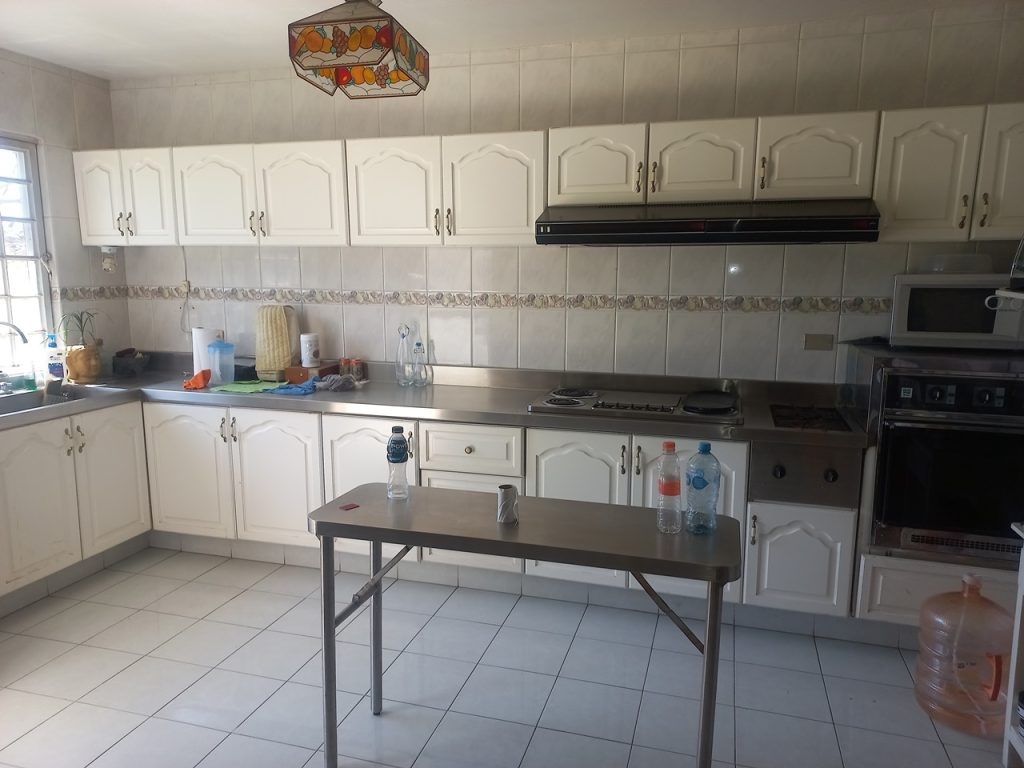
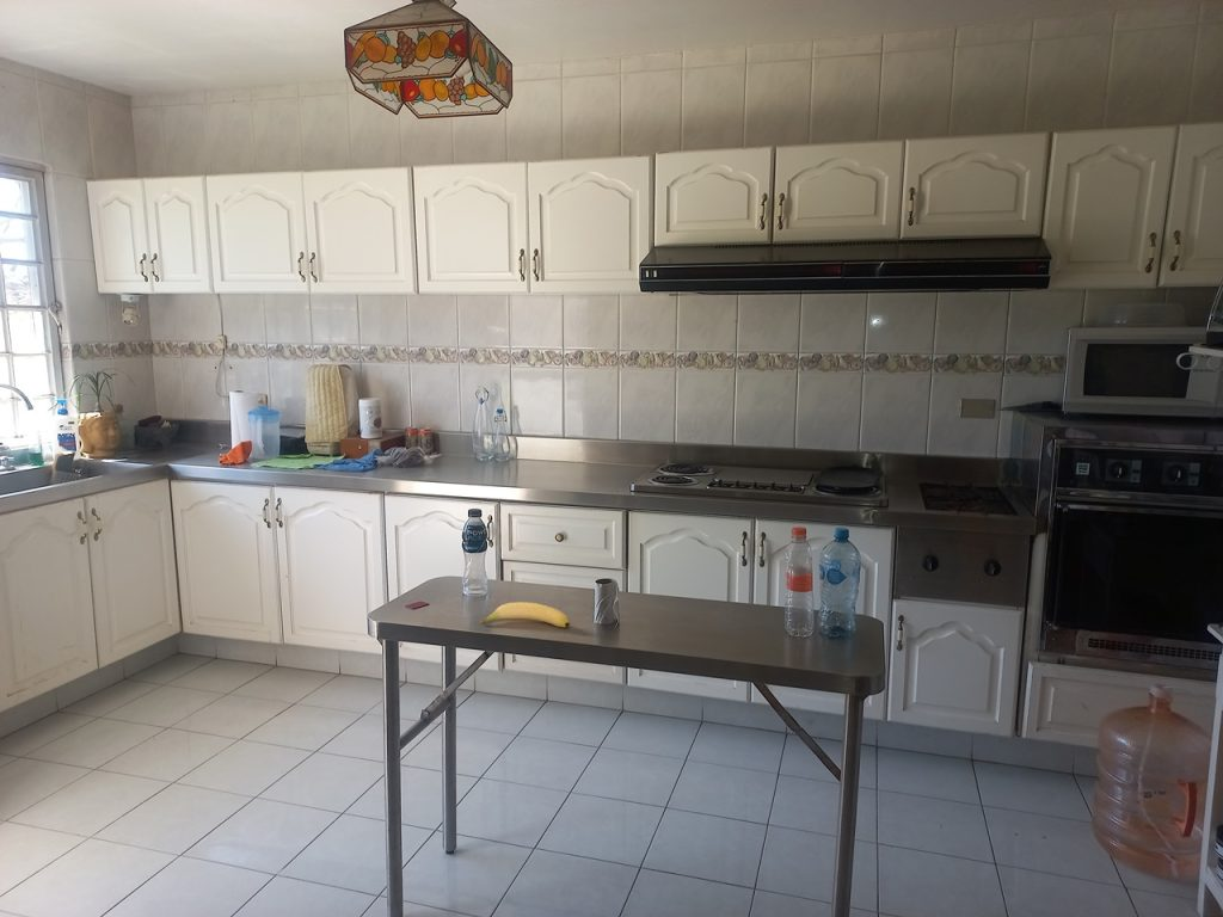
+ banana [480,601,571,628]
